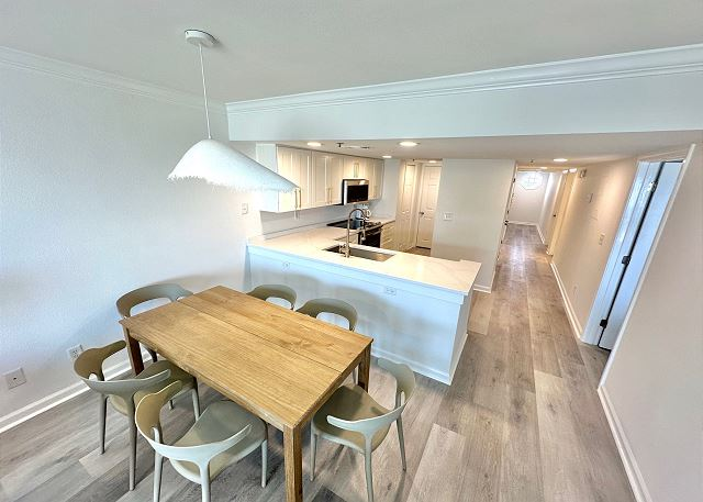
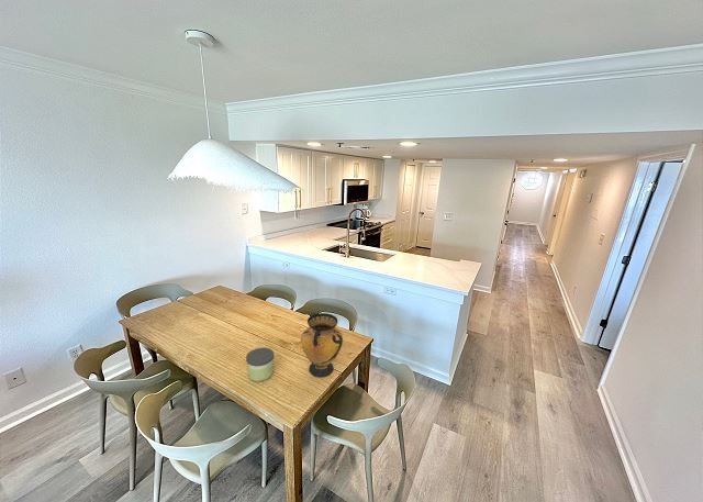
+ vase [300,312,344,378]
+ candle [245,346,275,382]
